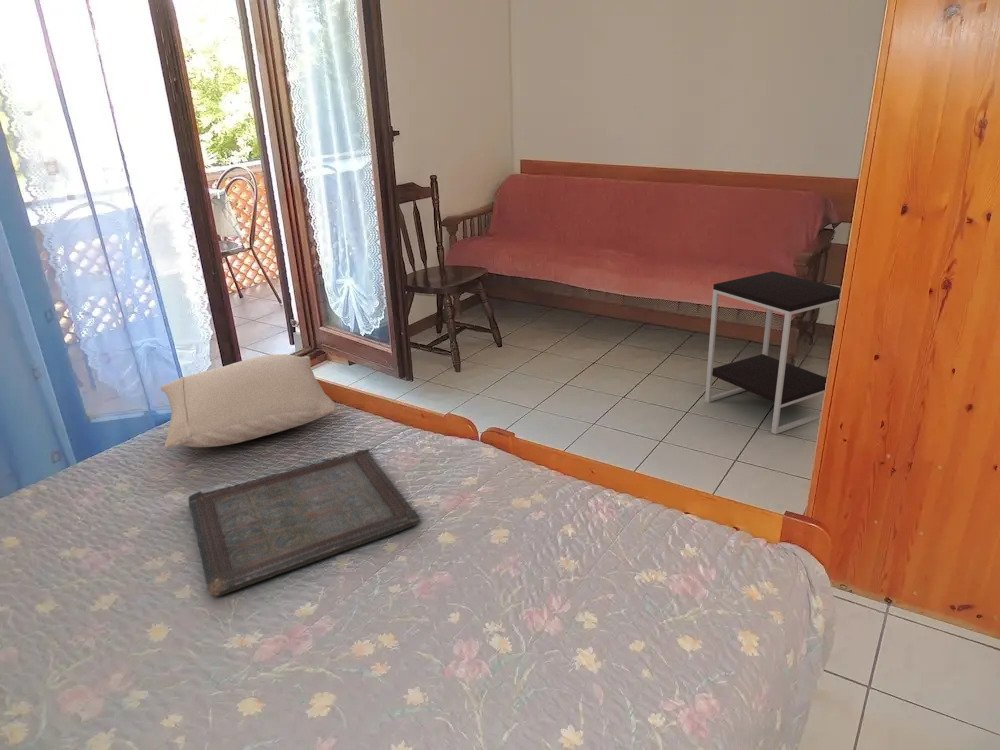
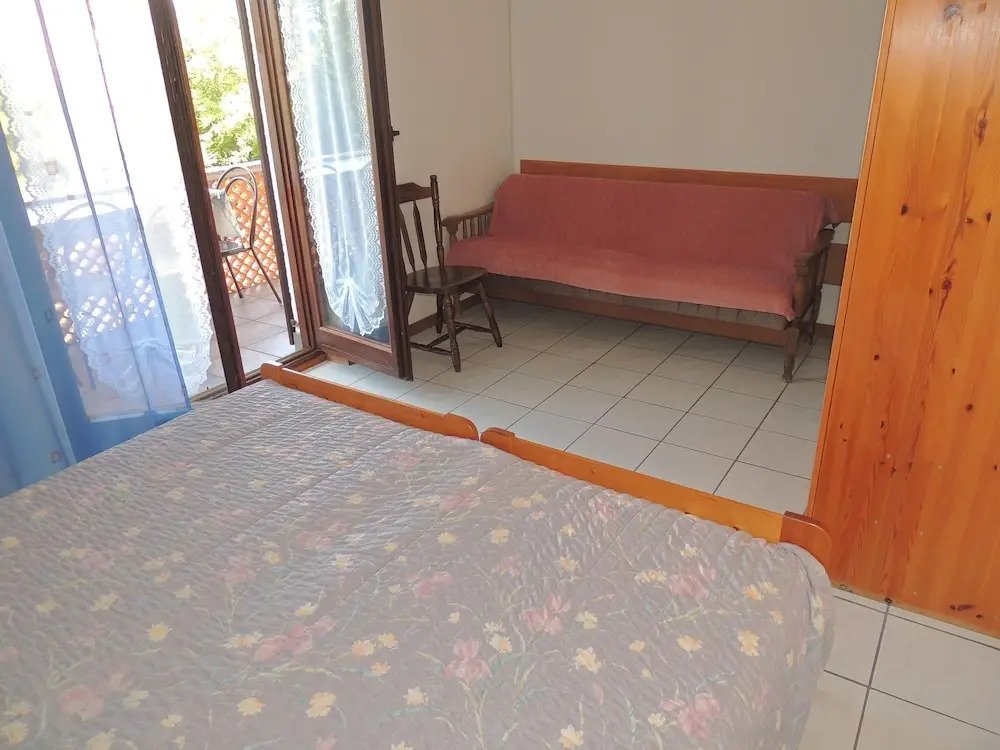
- side table [704,270,841,435]
- pillow [160,353,337,448]
- serving tray [187,449,420,597]
